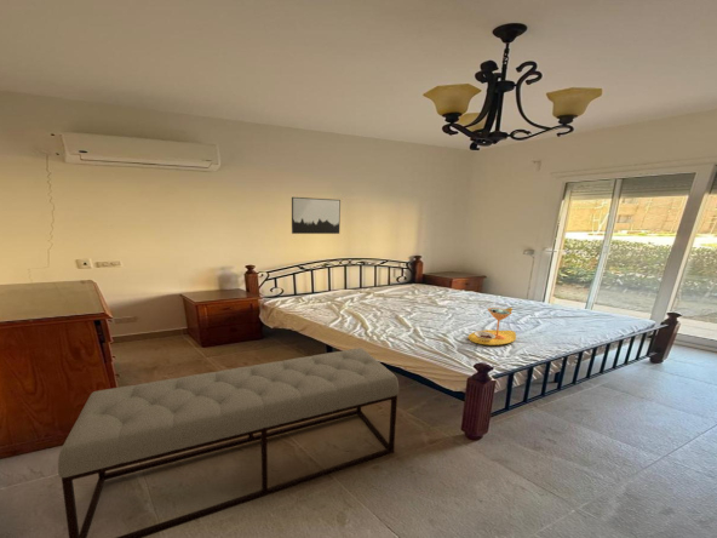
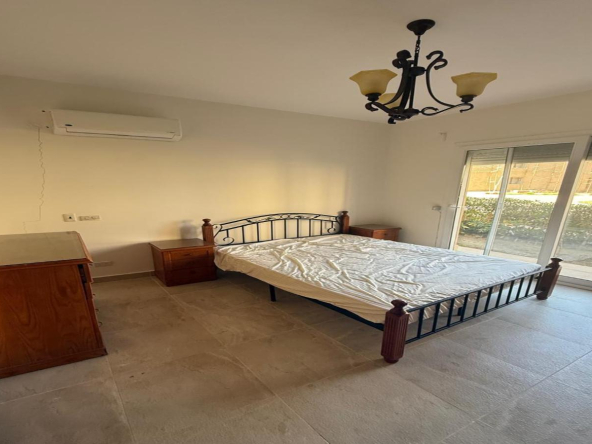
- bench [57,347,400,538]
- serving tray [466,307,517,347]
- wall art [291,196,342,235]
